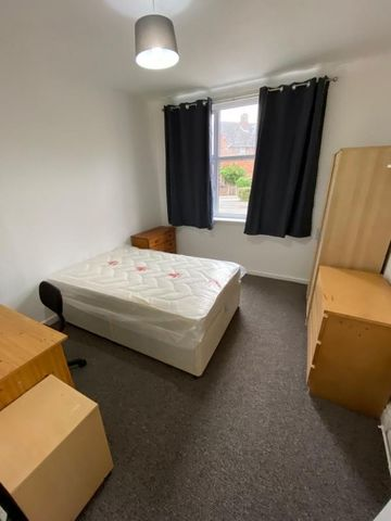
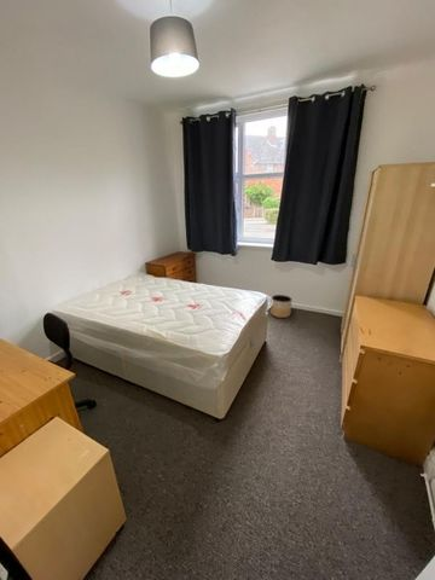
+ planter [269,294,292,319]
